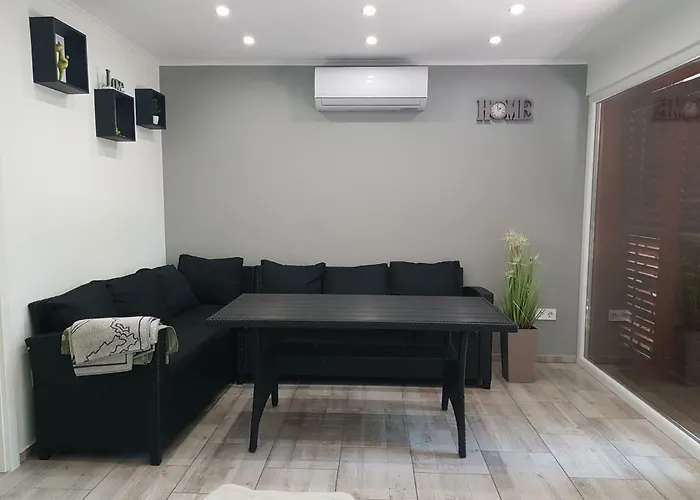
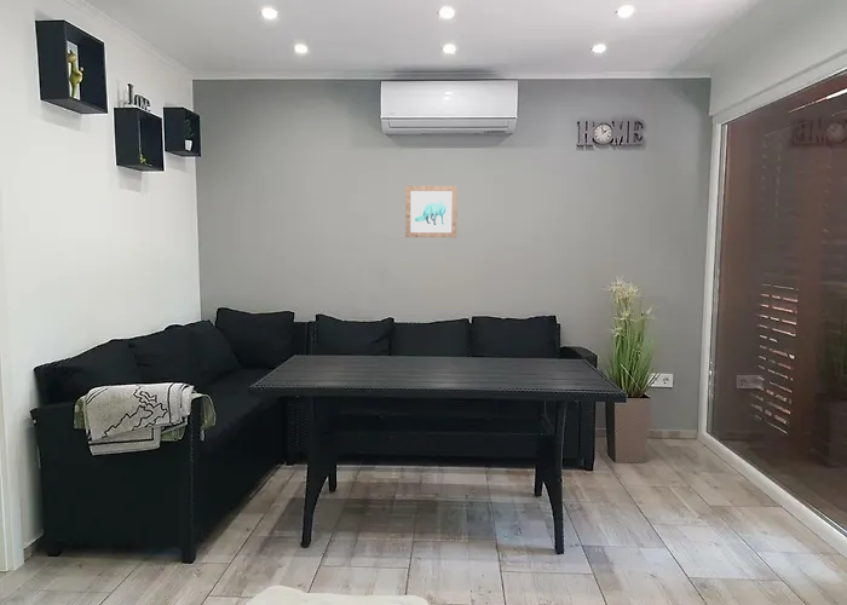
+ wall art [404,185,459,240]
